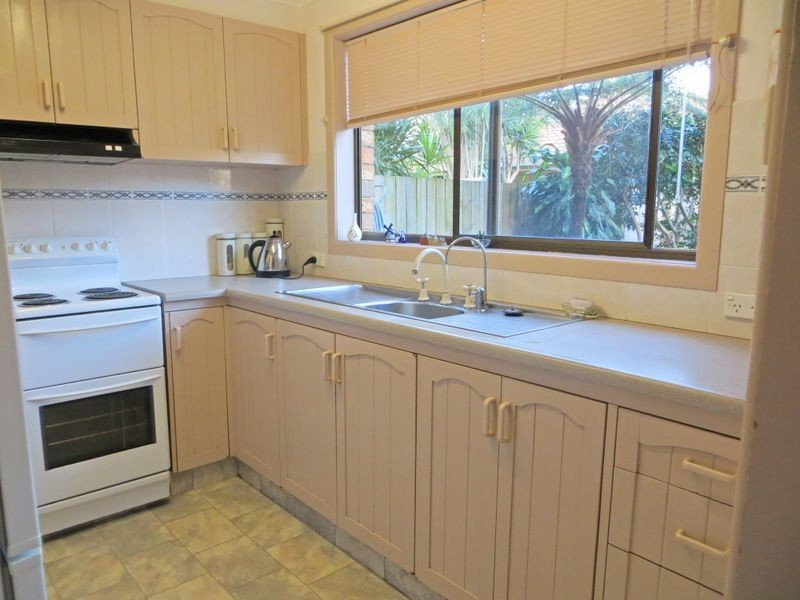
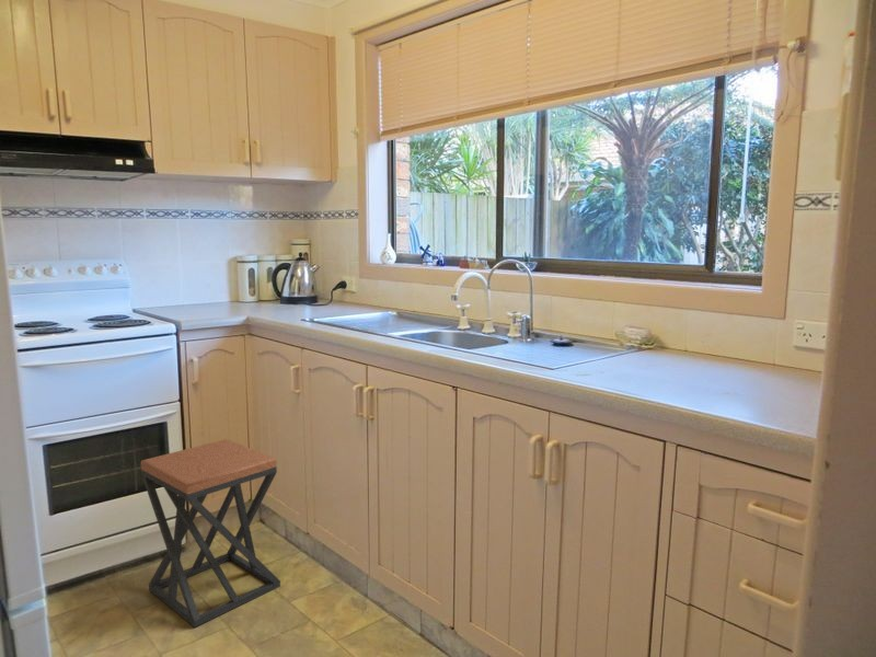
+ stool [140,438,281,629]
